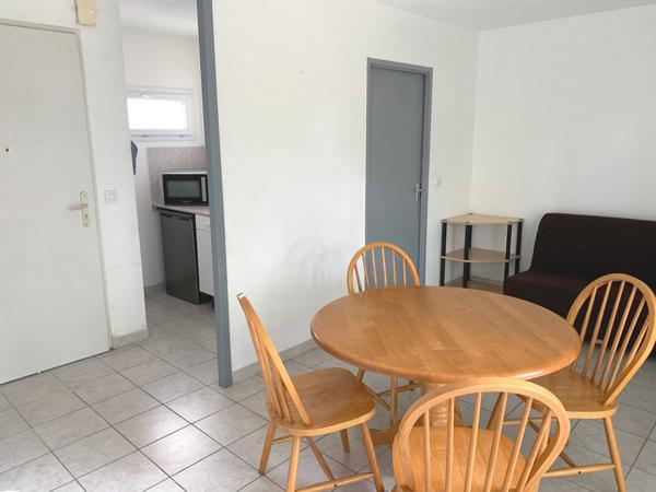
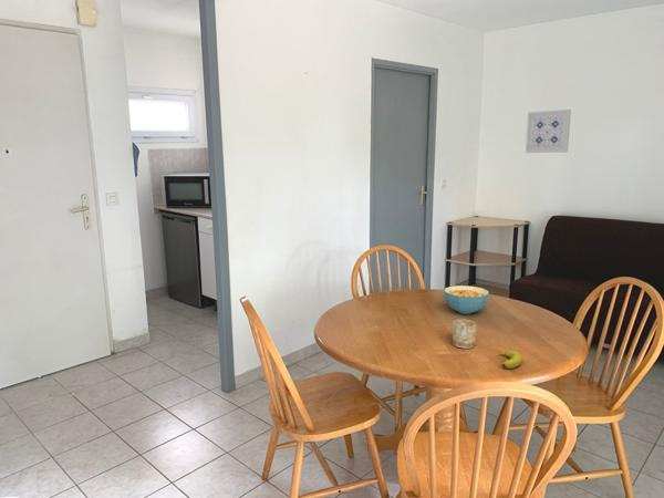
+ wall art [525,108,572,154]
+ mug [452,319,477,350]
+ cereal bowl [443,284,490,315]
+ banana [499,350,523,370]
